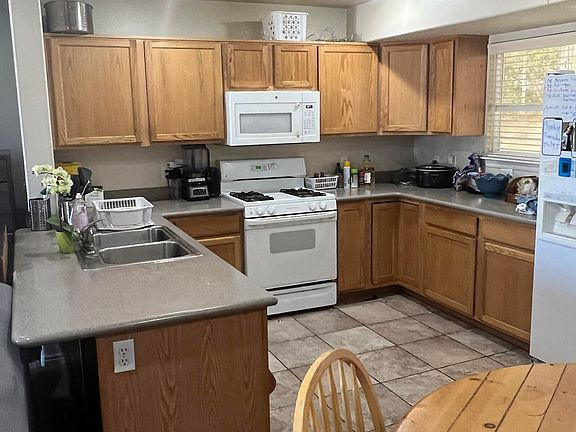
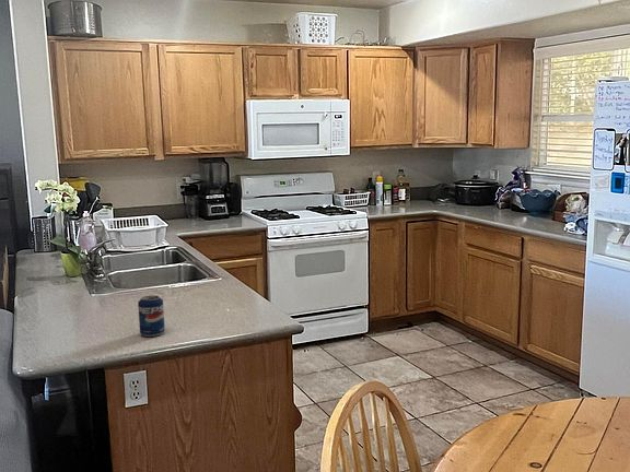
+ beverage can [137,295,166,338]
